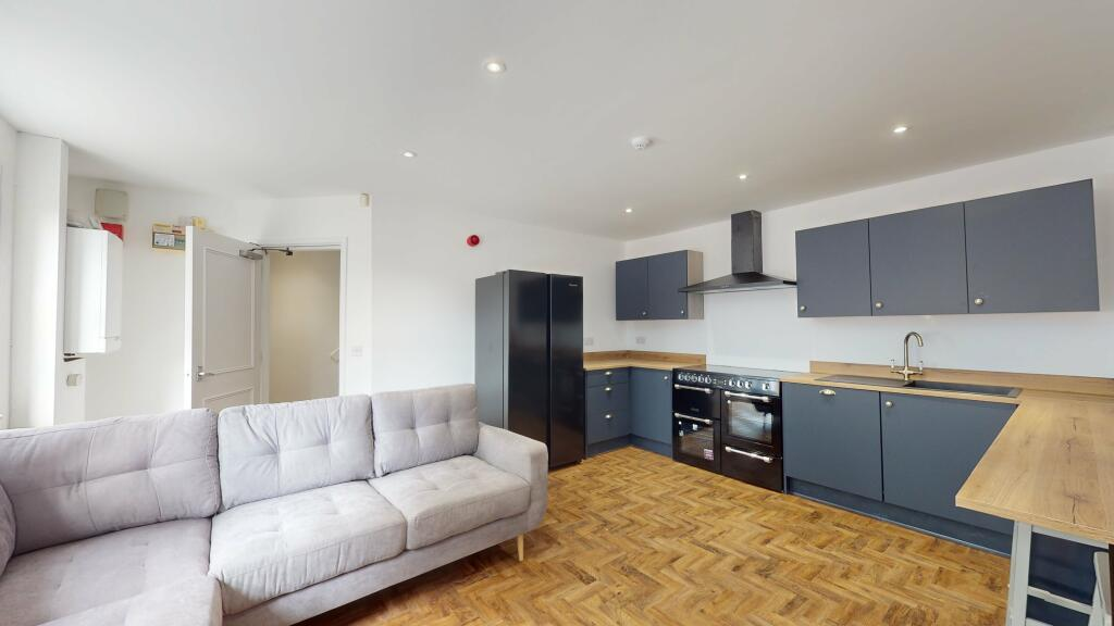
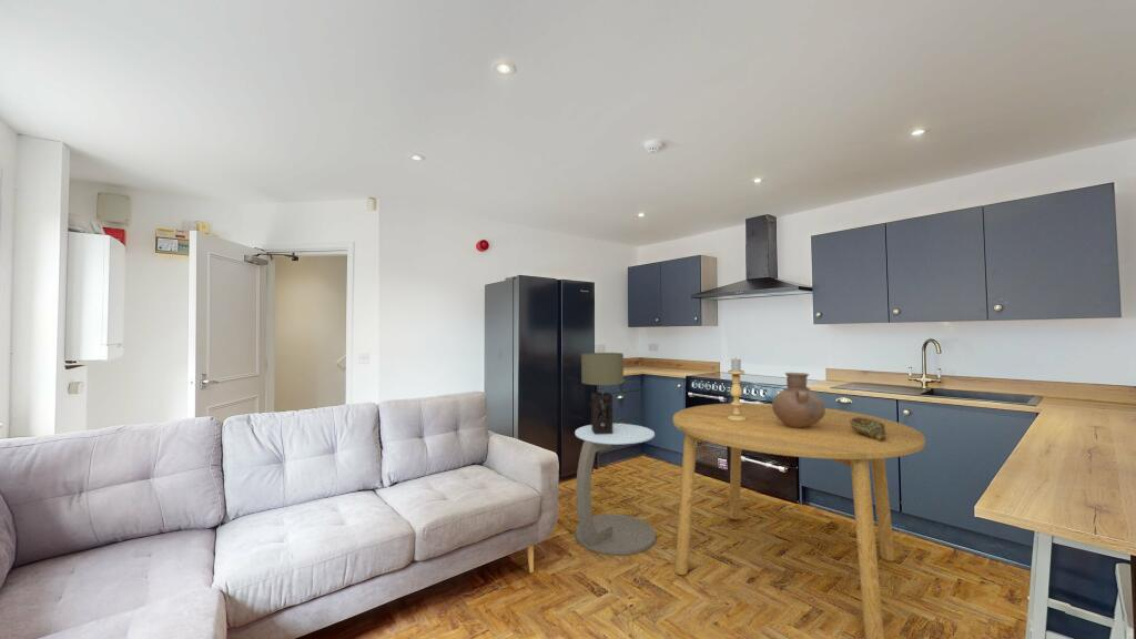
+ side table [574,423,657,556]
+ dining table [672,402,926,639]
+ decorative bowl [850,417,886,442]
+ candle holder [727,357,746,420]
+ table lamp [580,352,625,435]
+ vase [771,372,826,428]
